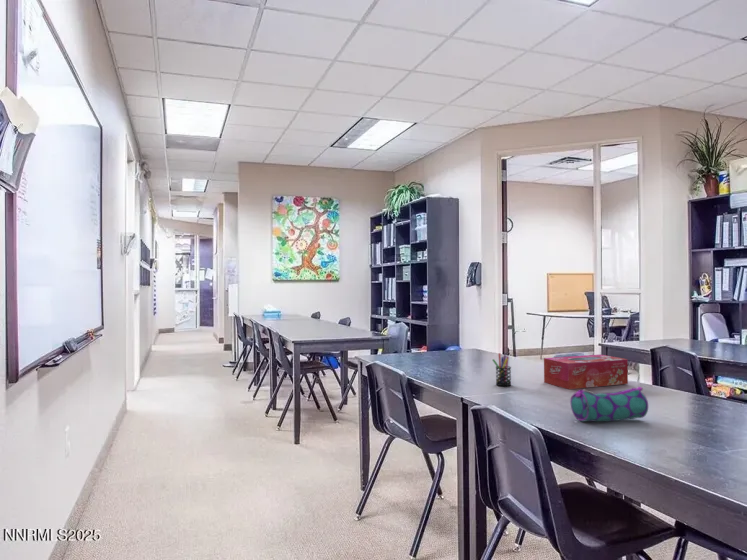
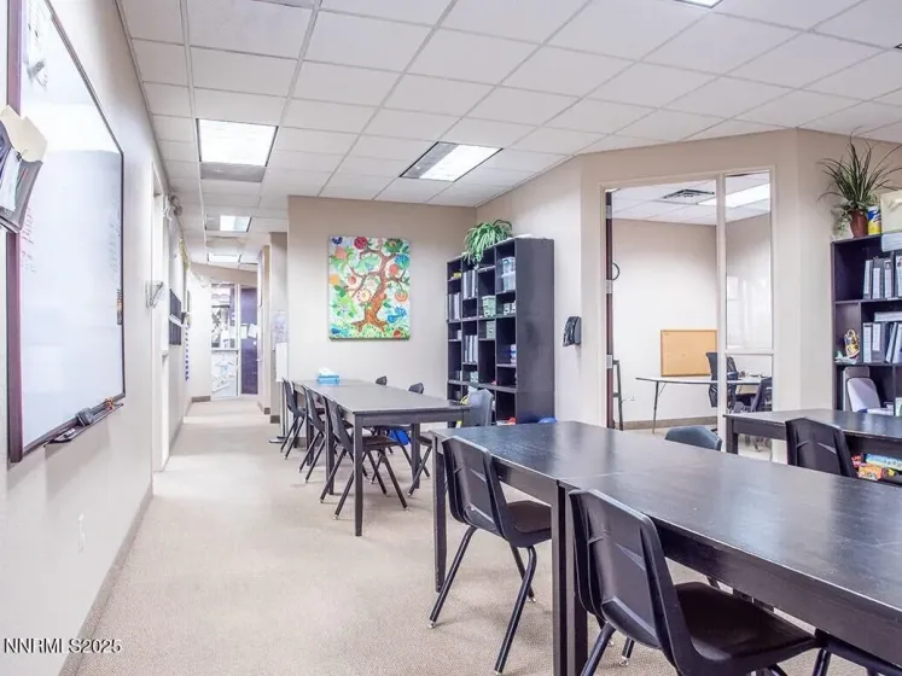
- pencil case [569,386,649,423]
- tissue box [543,354,629,390]
- pen holder [492,352,512,387]
